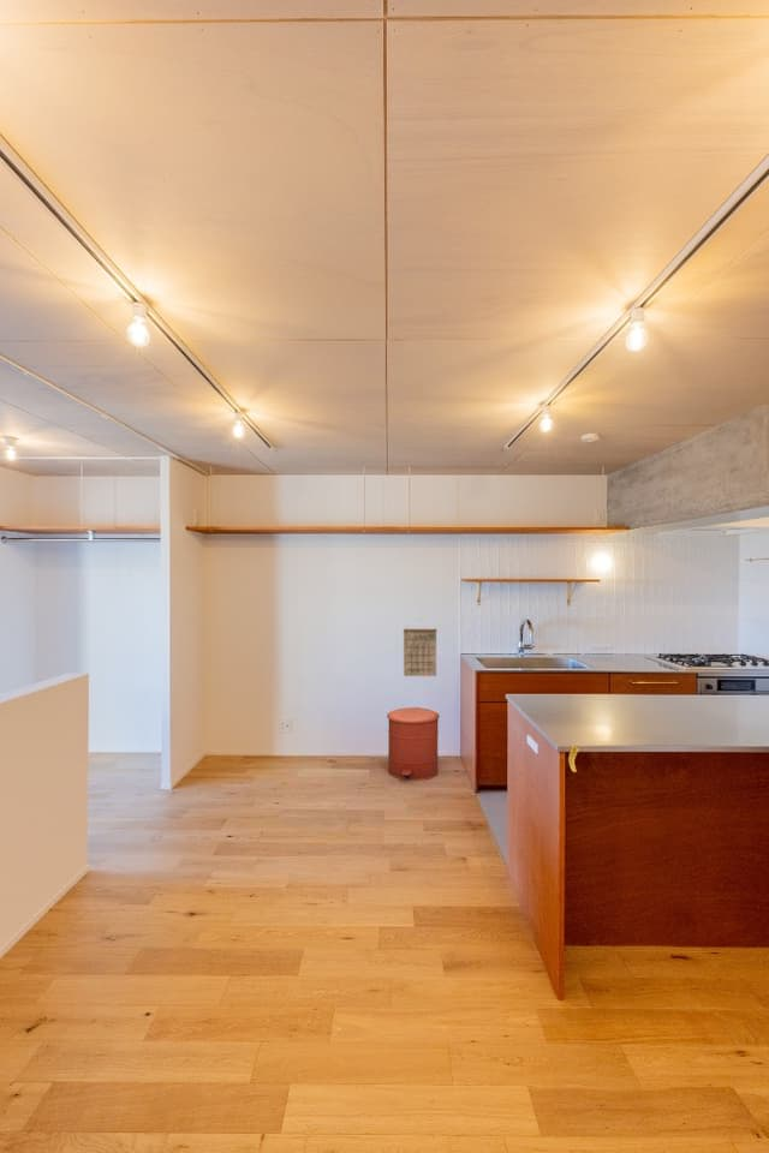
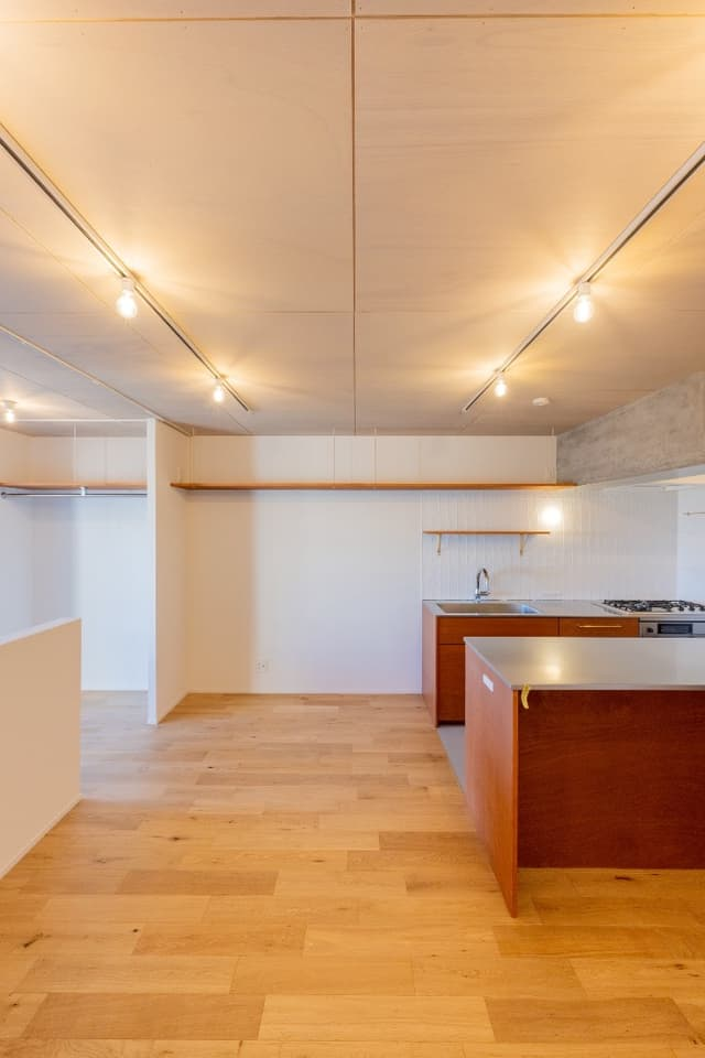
- trash can [386,706,441,782]
- calendar [403,616,439,677]
